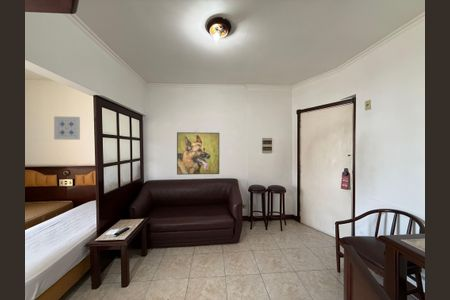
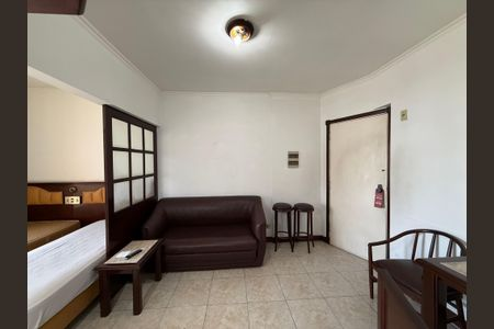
- wall art [53,115,81,141]
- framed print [176,131,220,176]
